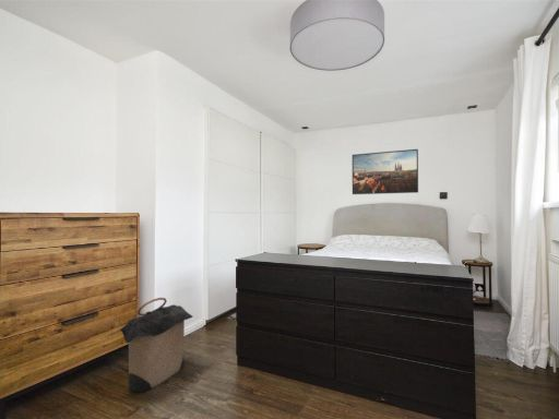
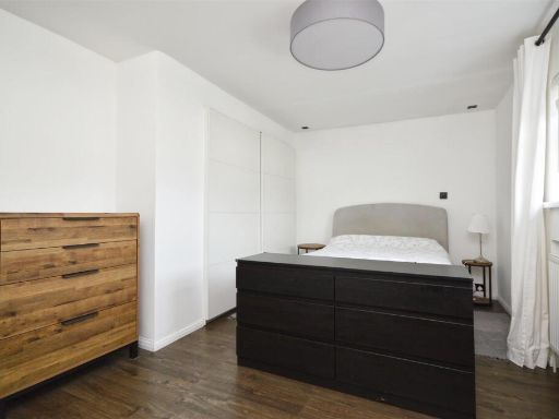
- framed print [352,148,419,195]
- laundry hamper [118,297,194,394]
